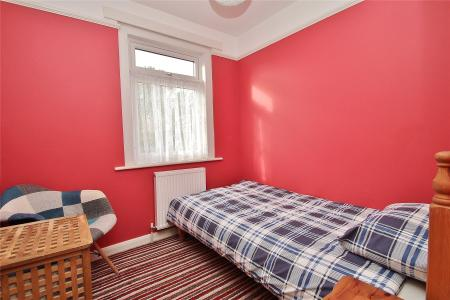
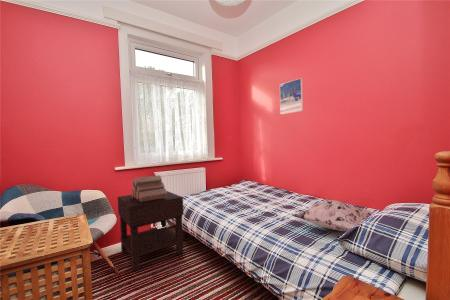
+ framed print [279,77,304,115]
+ decorative pillow [292,199,374,232]
+ nightstand [117,190,185,272]
+ log pile [130,174,167,202]
